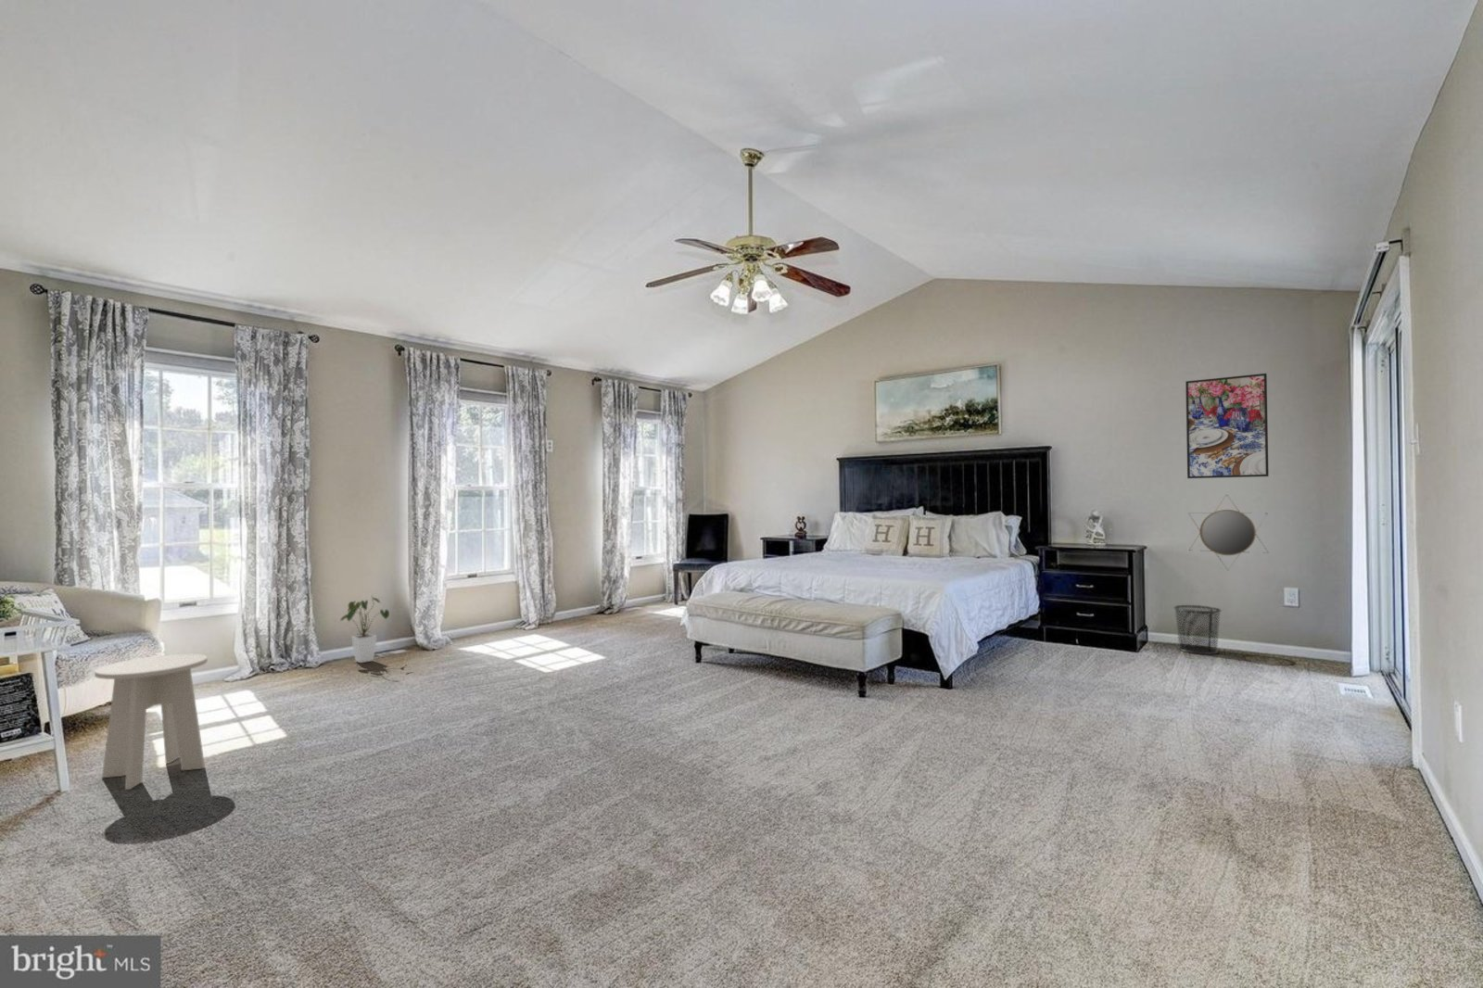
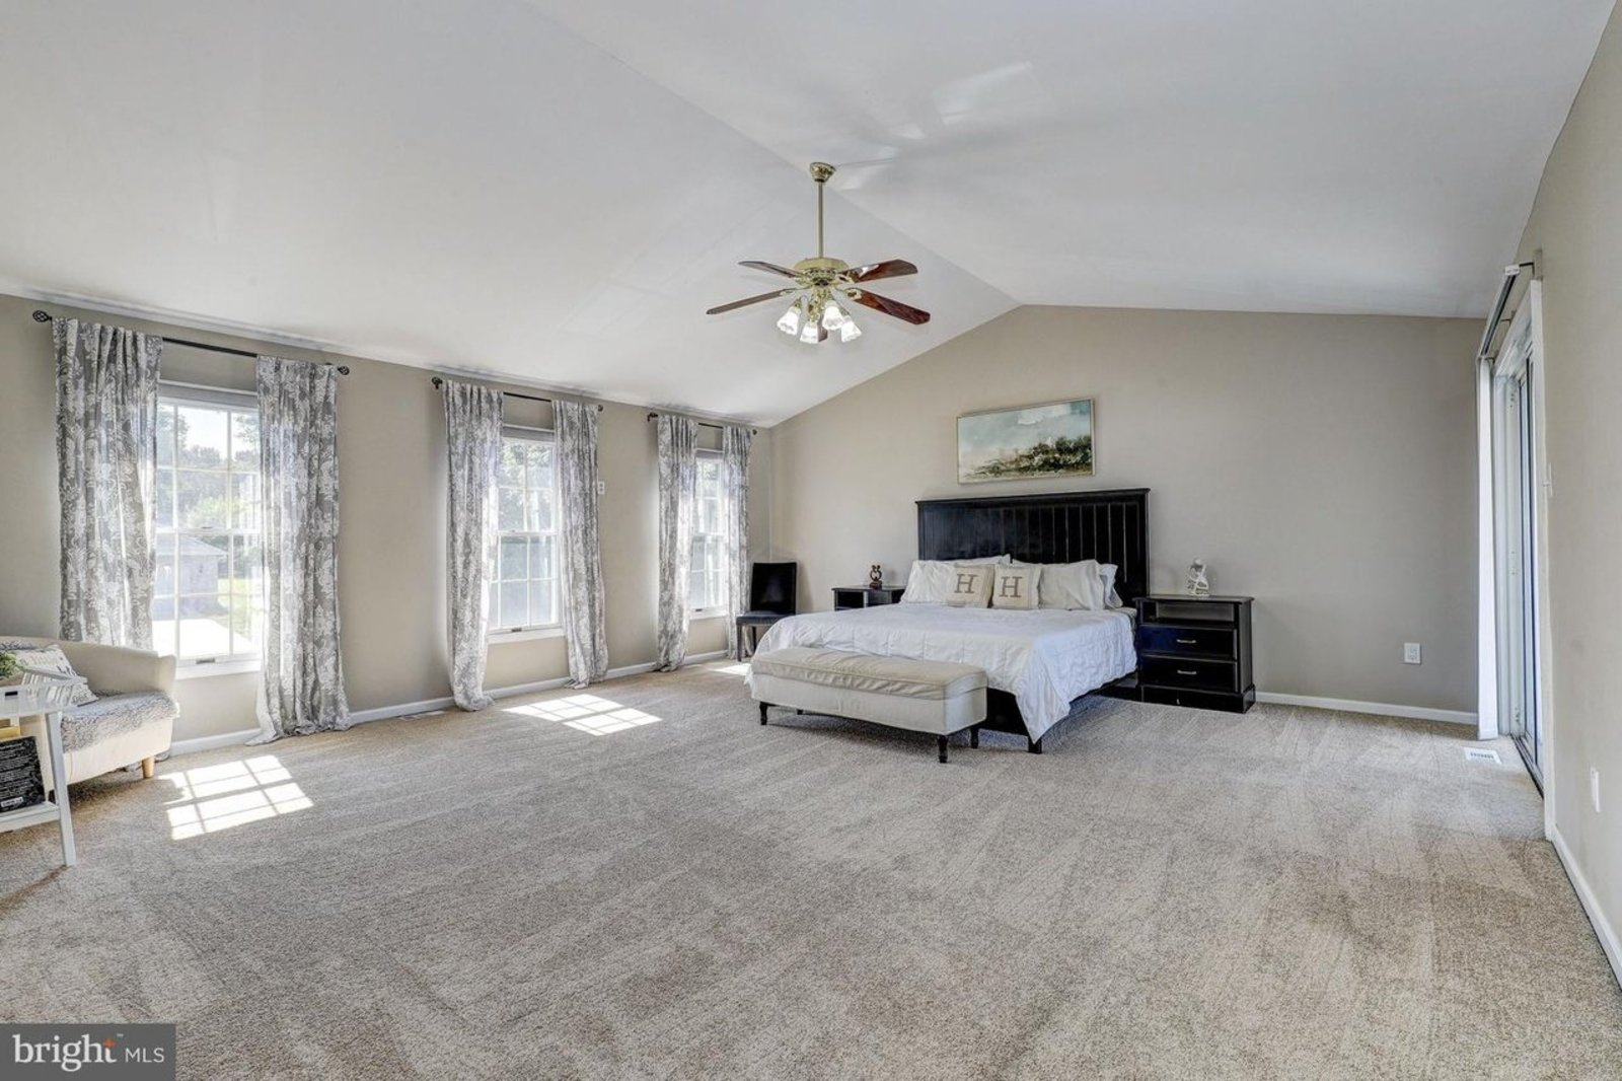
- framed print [1184,373,1270,480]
- waste bin [1172,604,1223,655]
- home mirror [1188,493,1269,571]
- house plant [340,594,390,664]
- side table [94,654,208,791]
